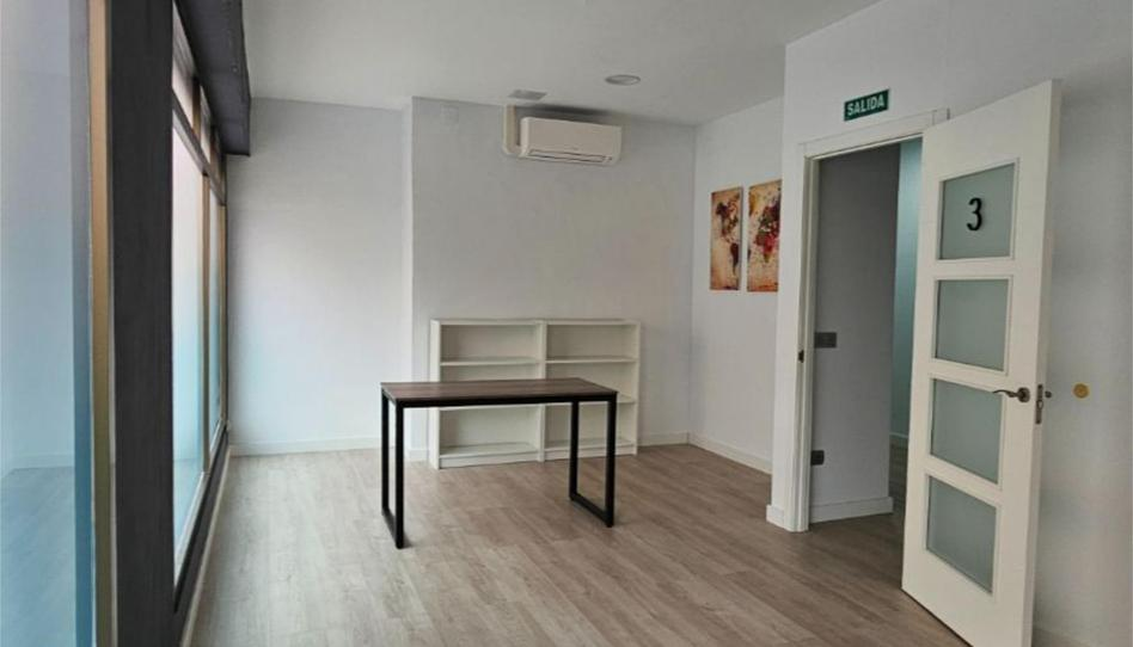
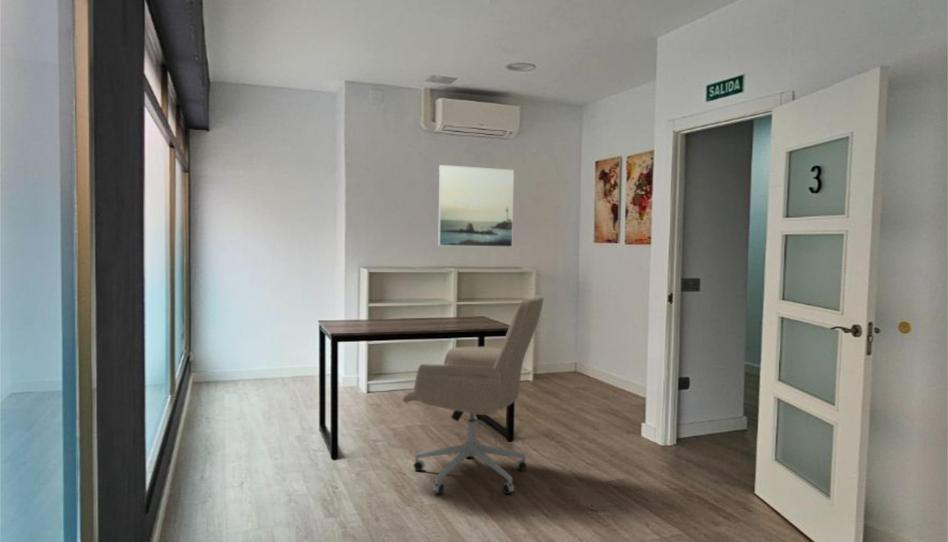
+ office chair [402,294,545,495]
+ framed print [437,164,515,248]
